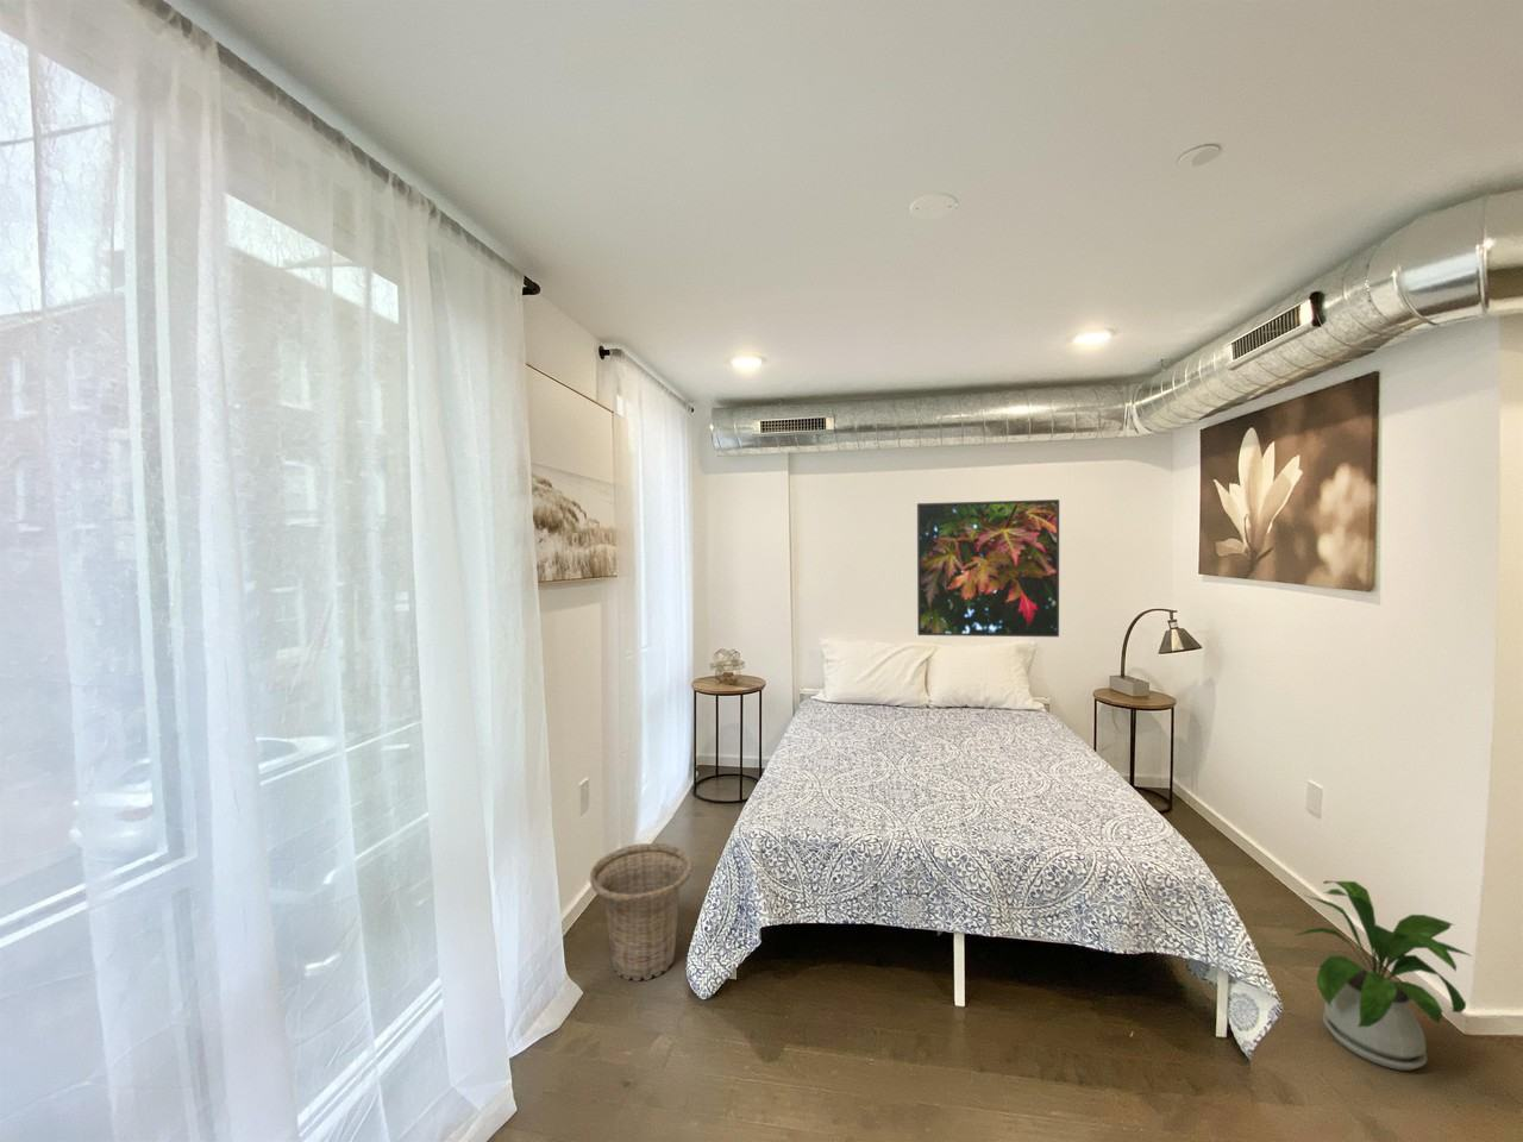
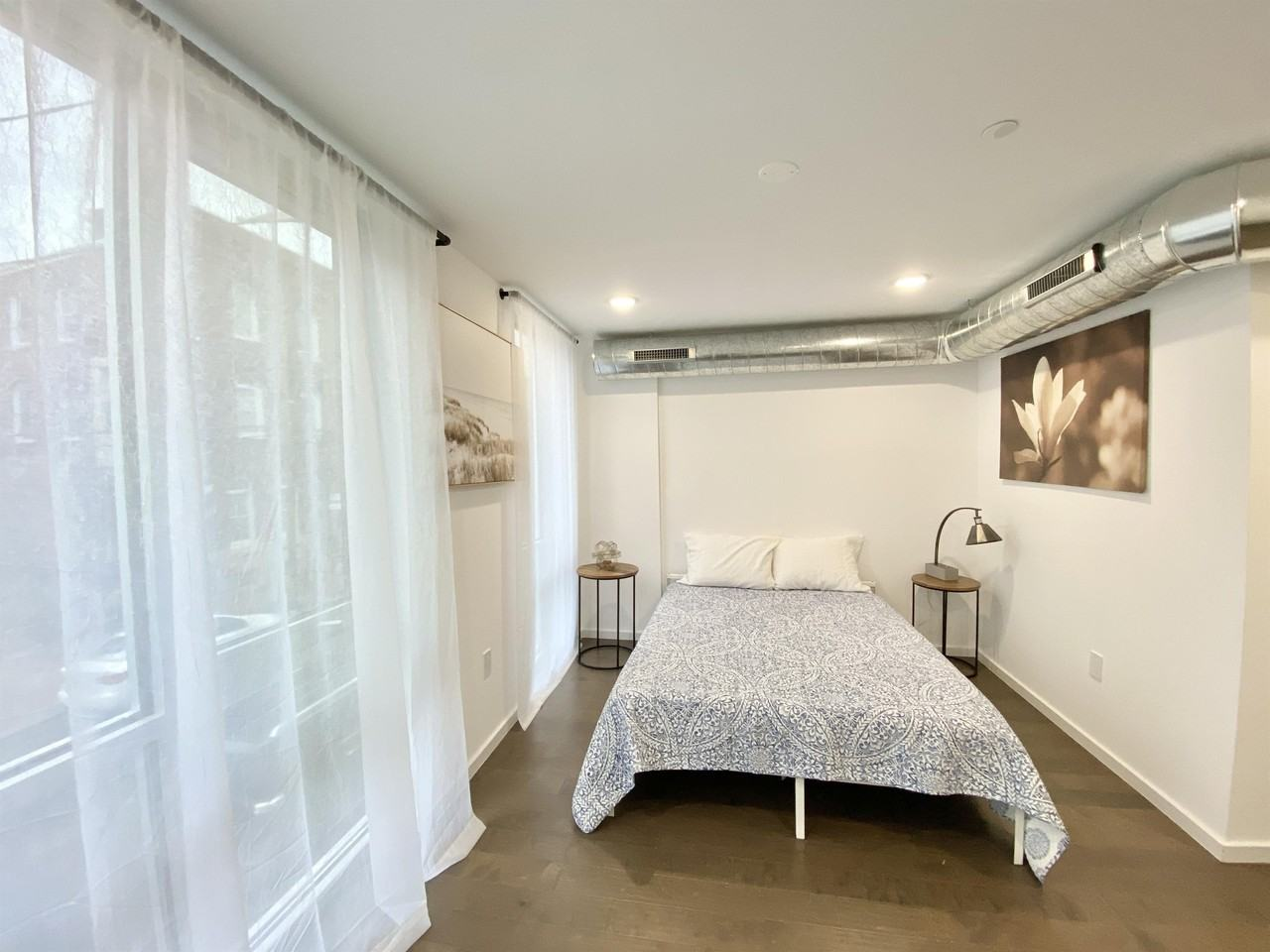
- basket [589,842,693,982]
- house plant [1294,879,1473,1071]
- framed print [916,499,1060,638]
